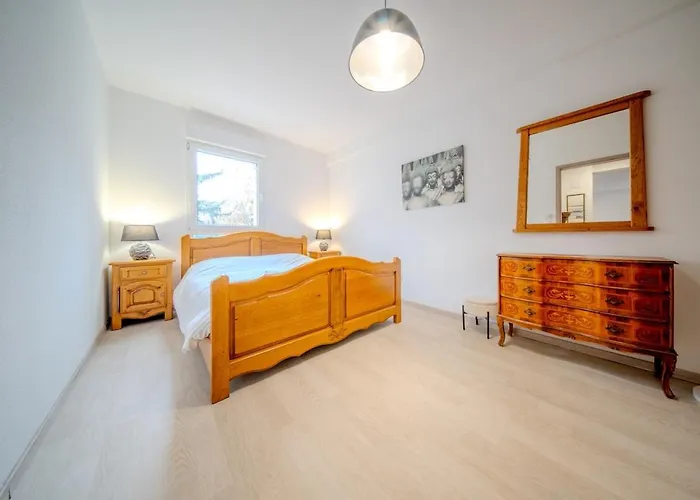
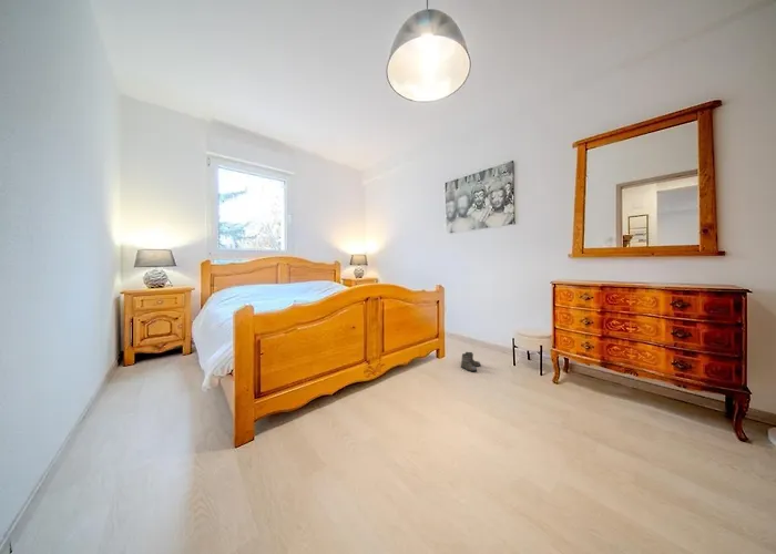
+ boots [460,351,482,372]
